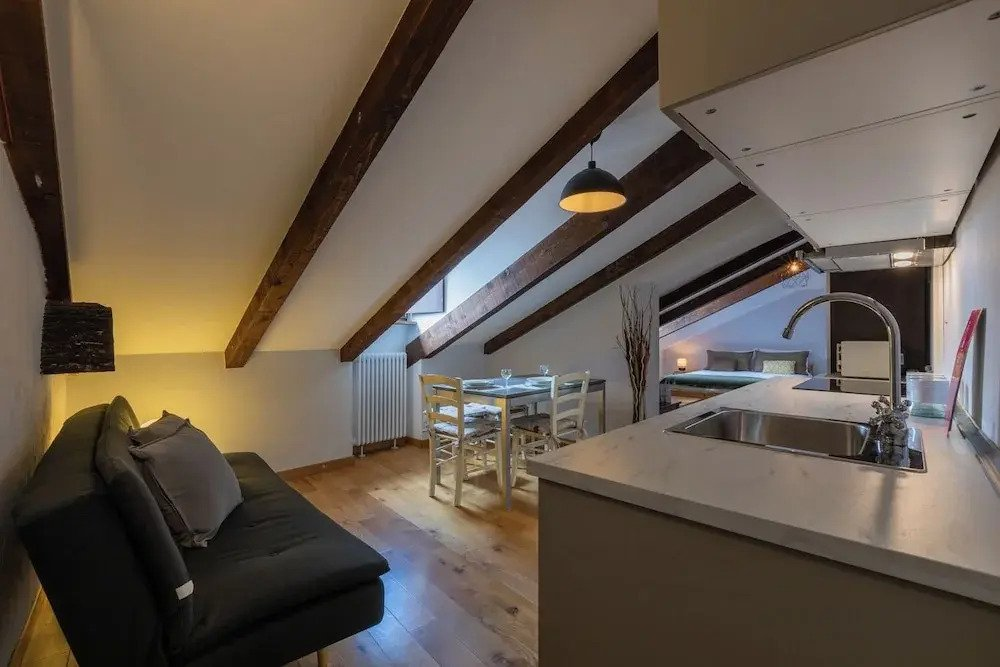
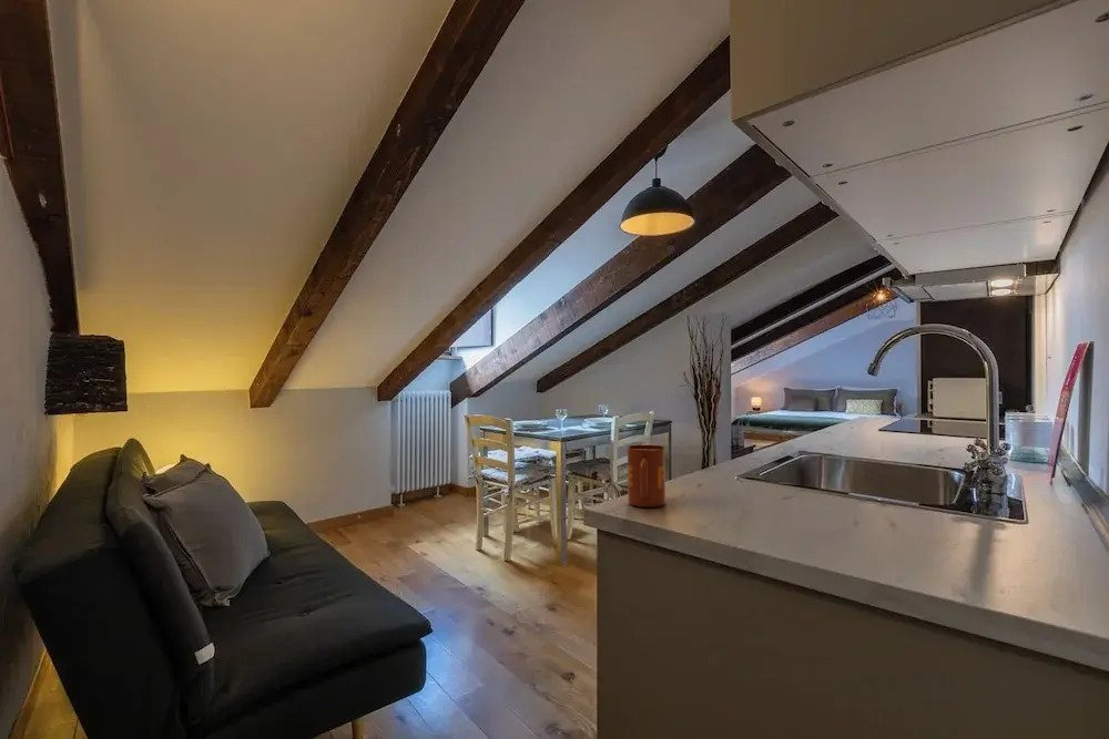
+ mug [627,443,667,509]
